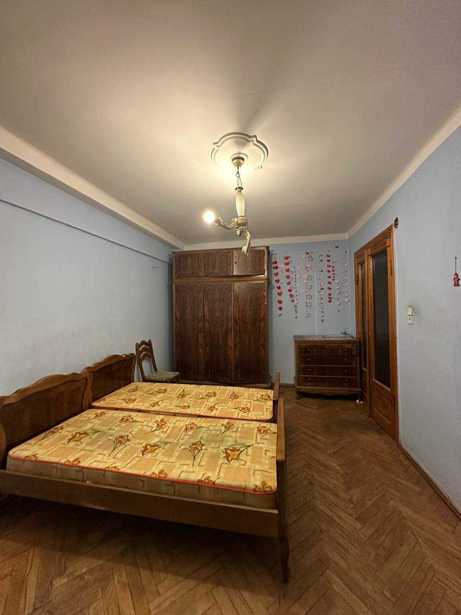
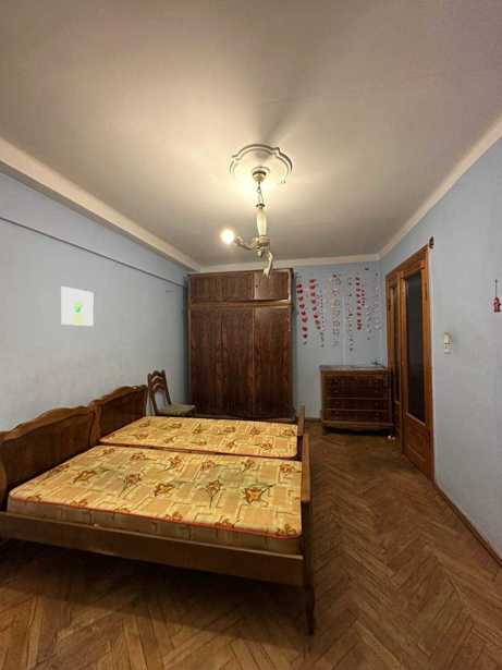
+ wall art [60,285,95,327]
